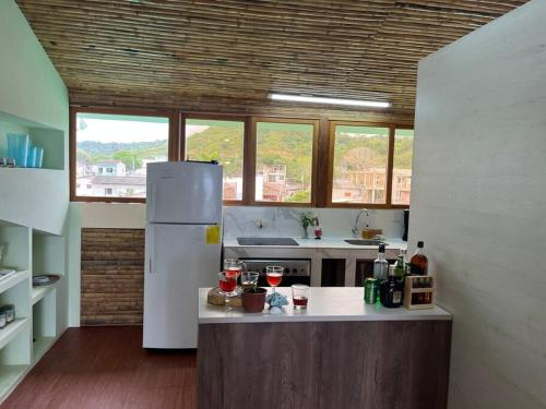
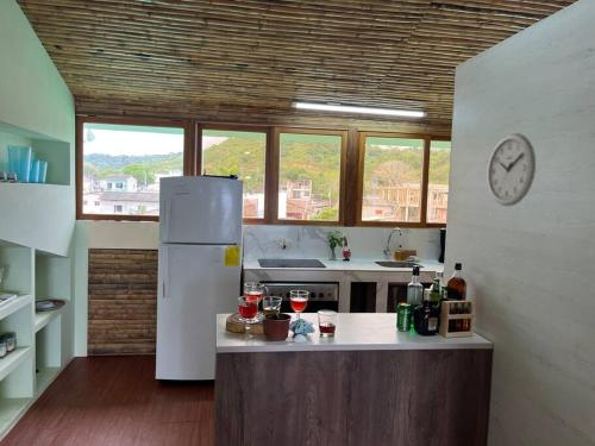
+ wall clock [487,132,537,207]
